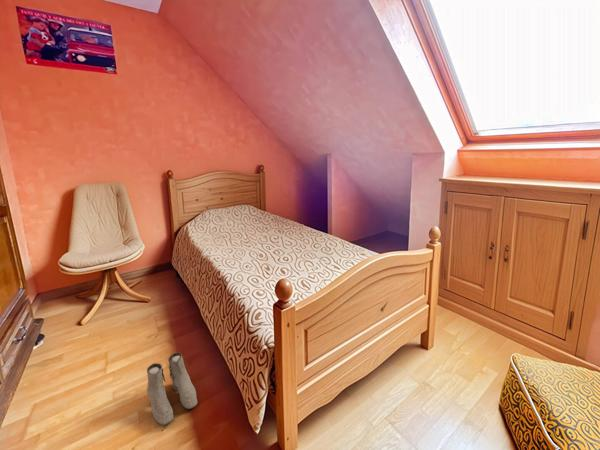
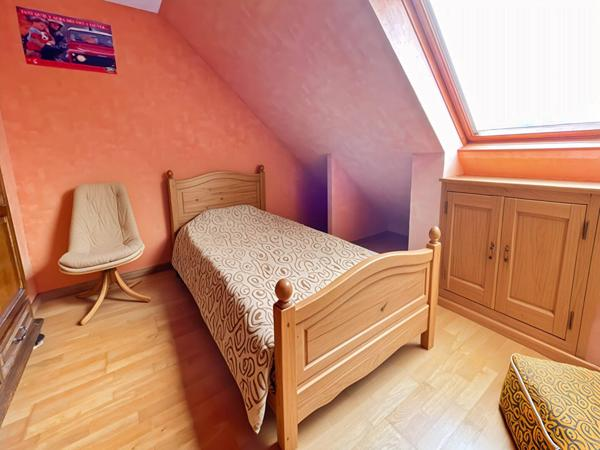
- boots [146,352,198,426]
